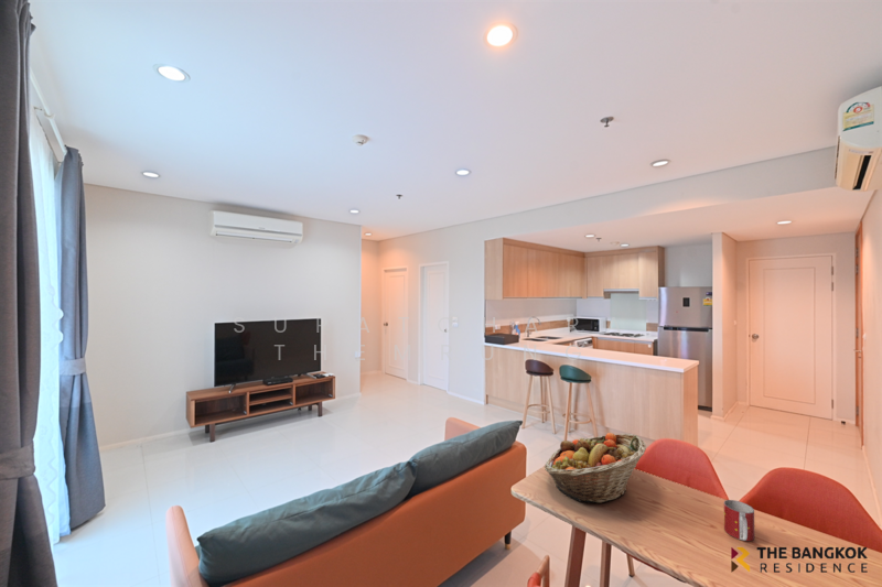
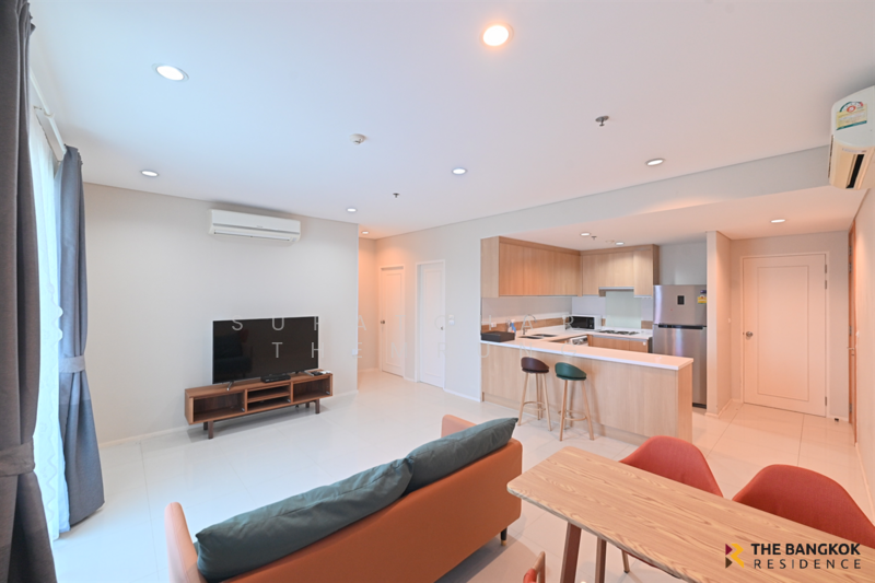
- mug [723,499,755,542]
- fruit basket [544,432,647,503]
